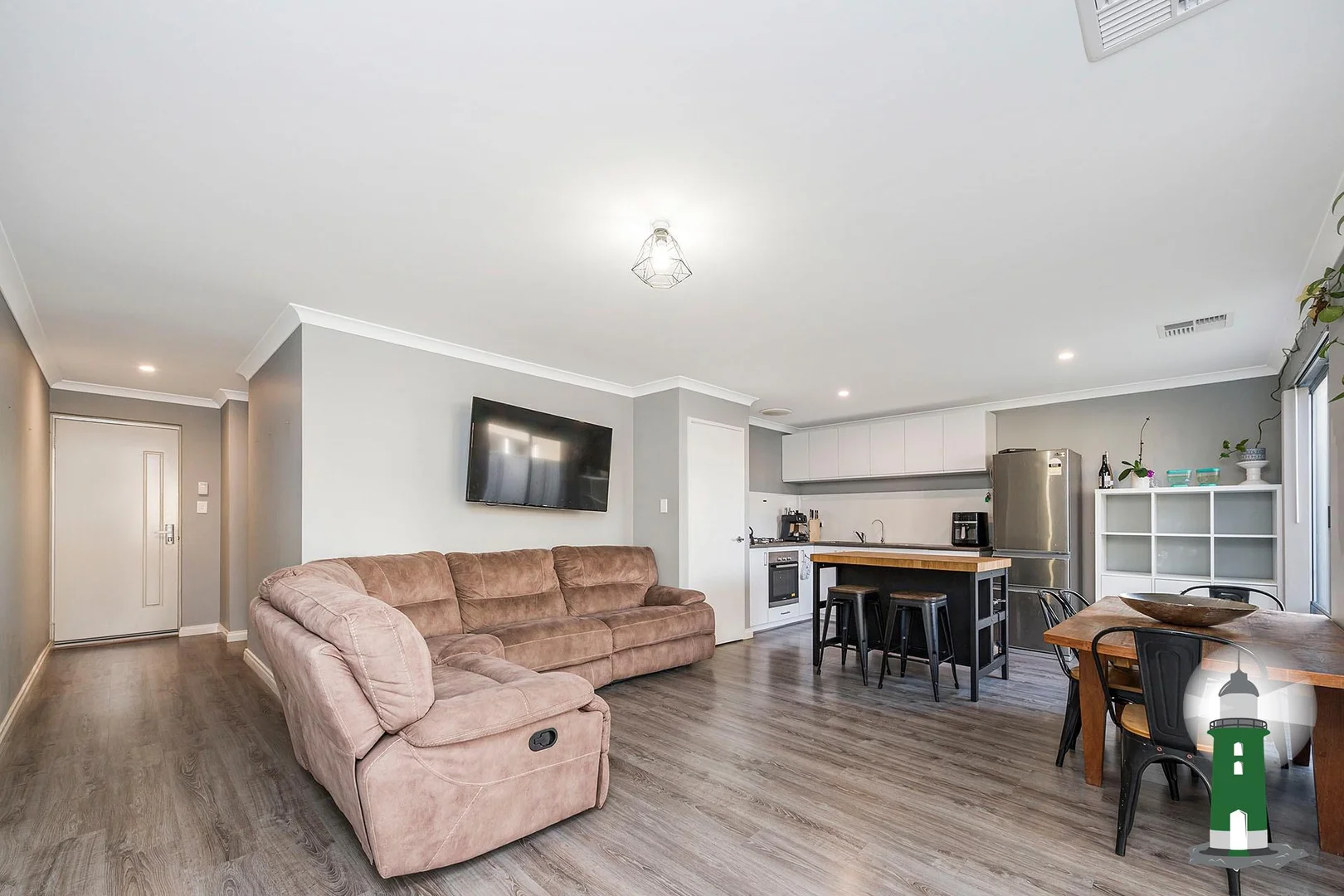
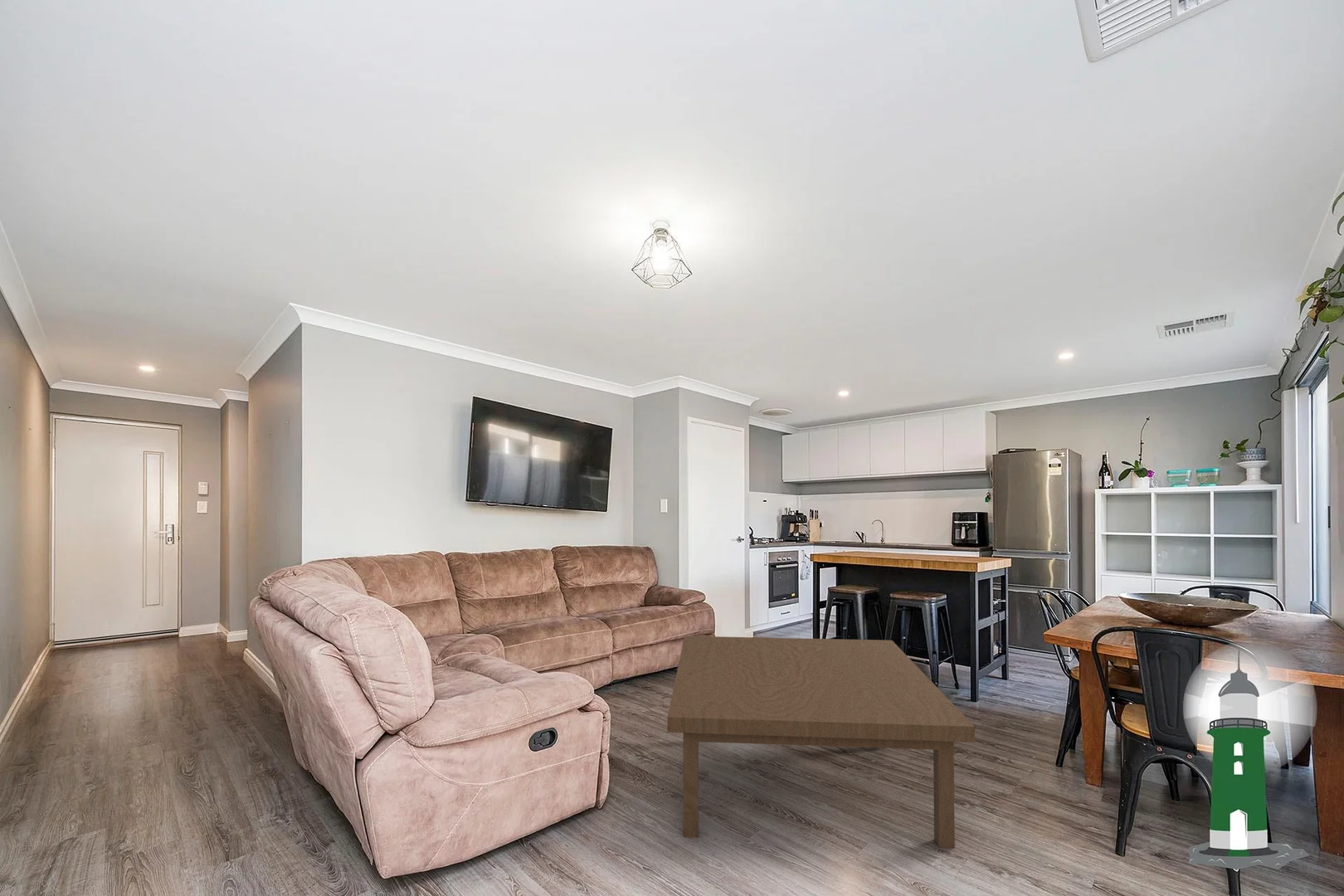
+ coffee table [667,635,976,849]
